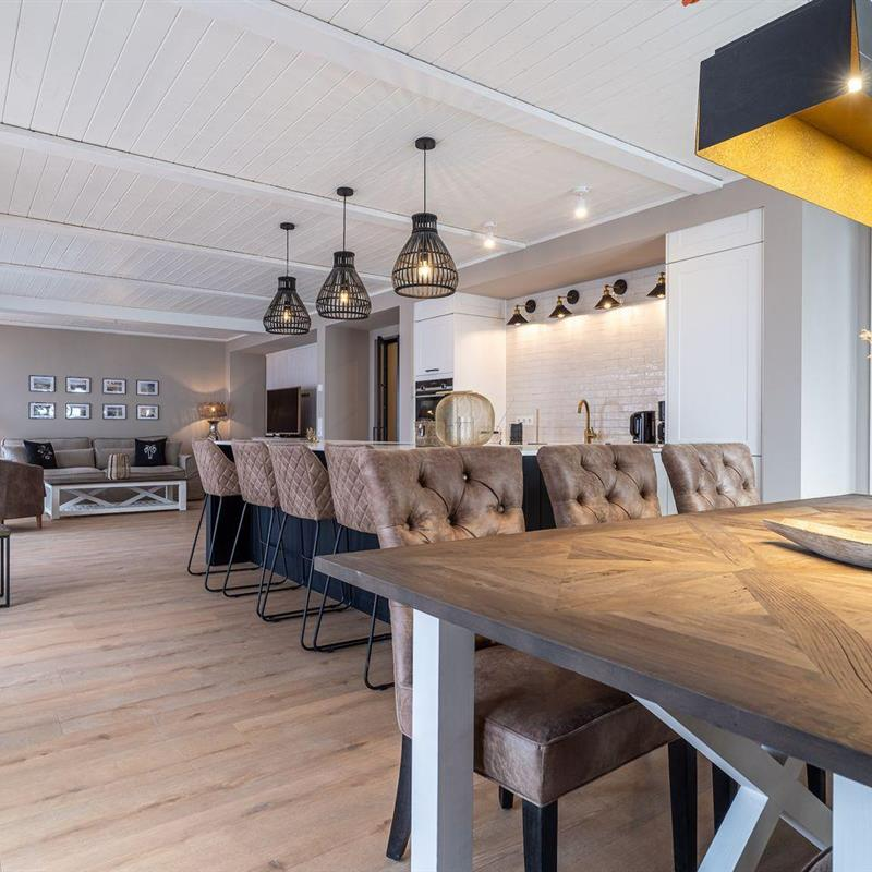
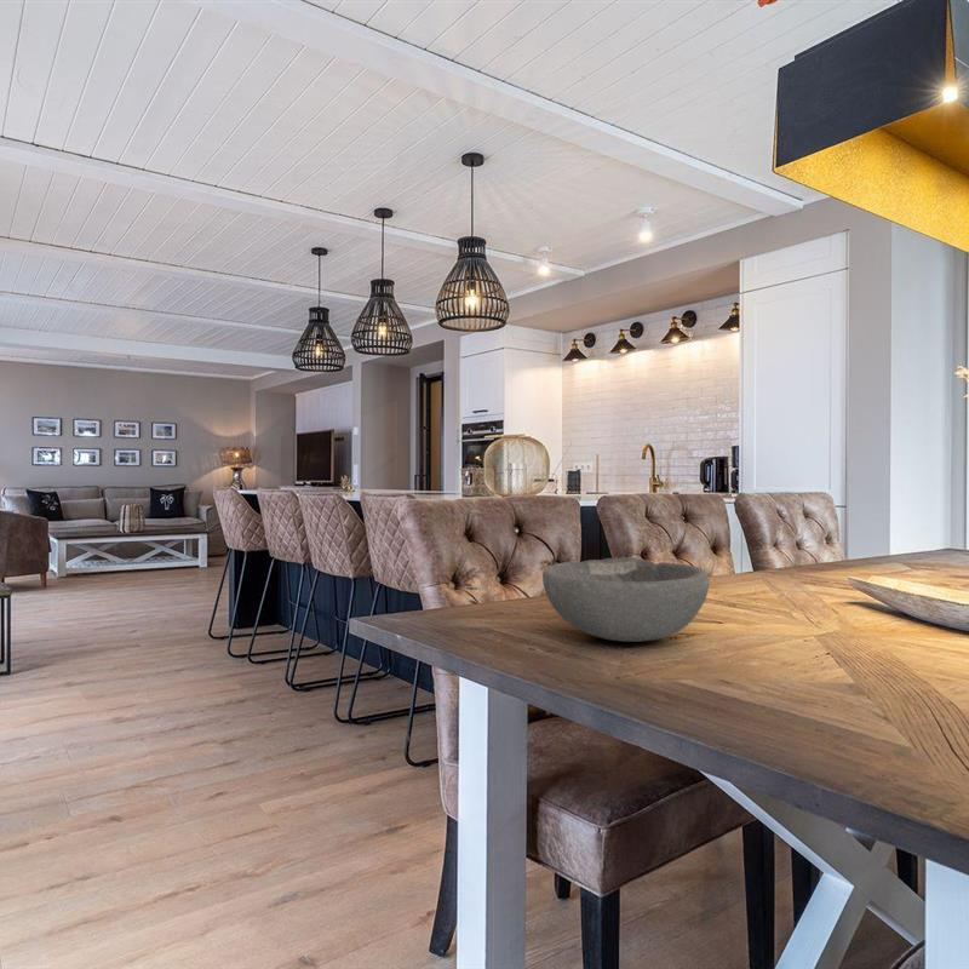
+ bowl [541,557,710,643]
